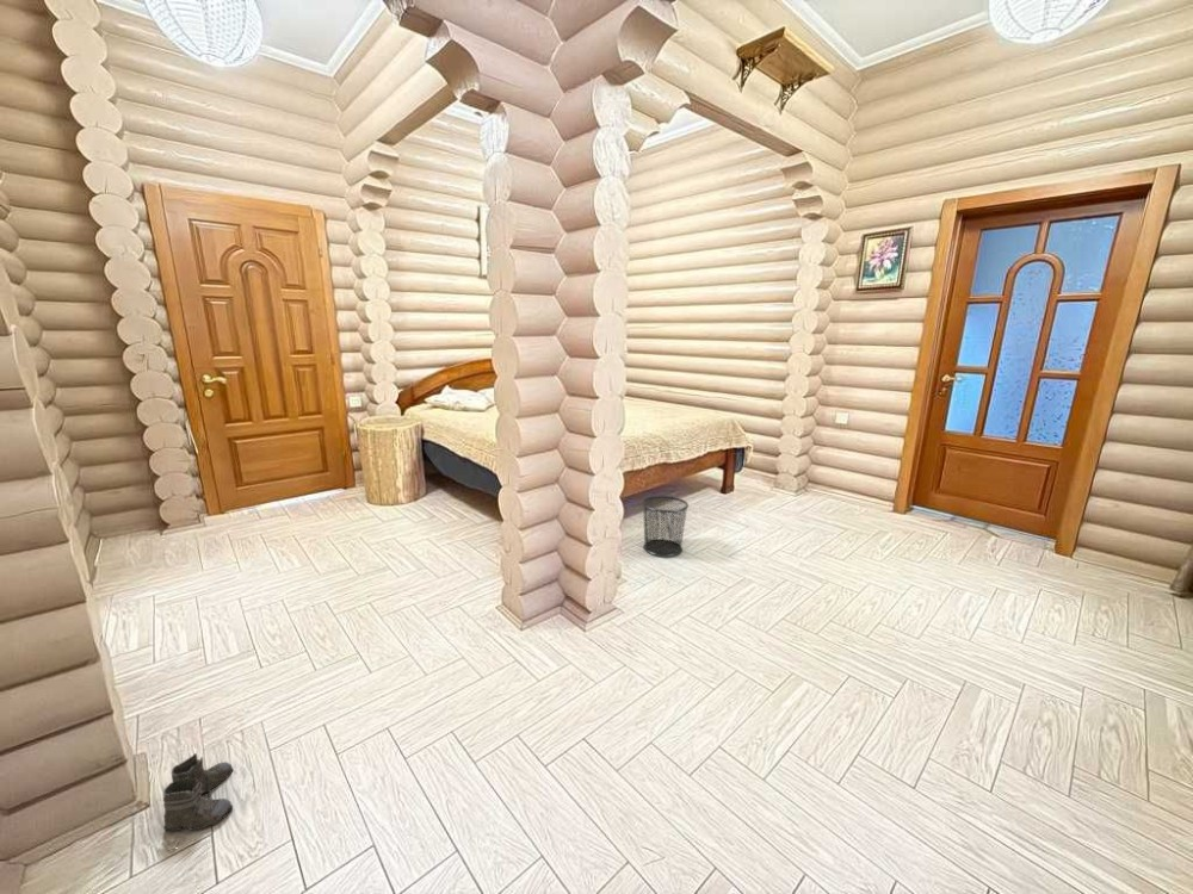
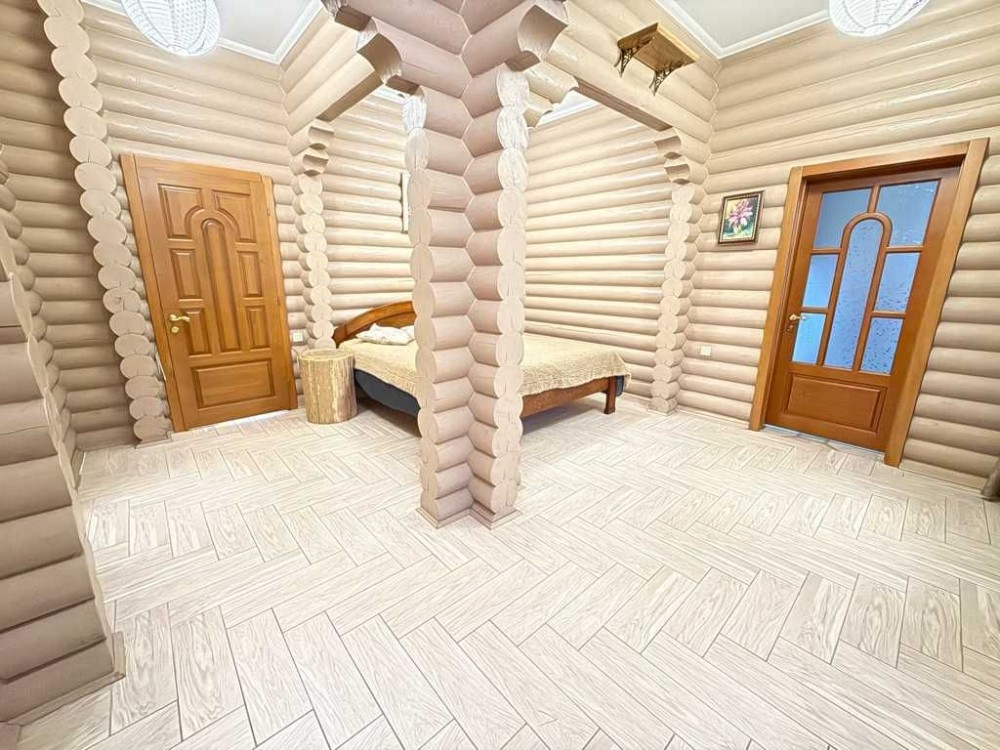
- boots [162,752,234,846]
- waste bin [641,495,690,558]
